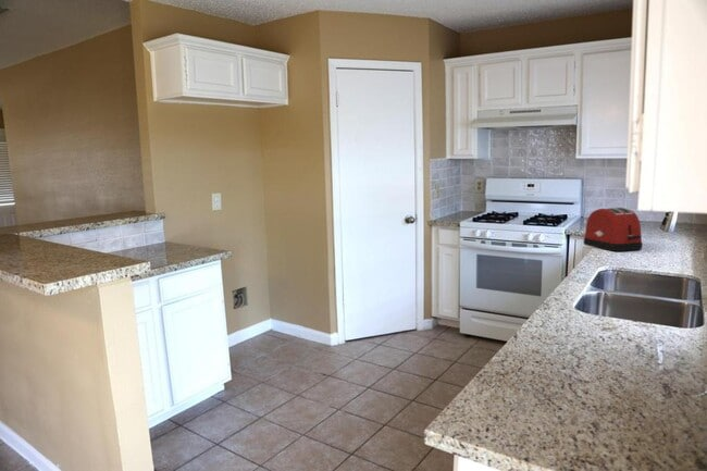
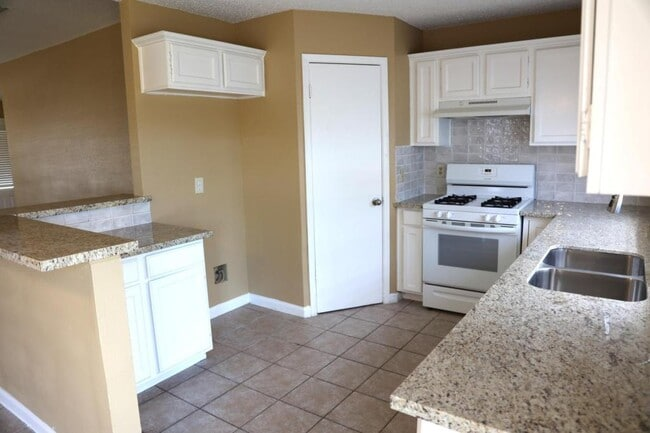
- toaster [583,207,644,252]
